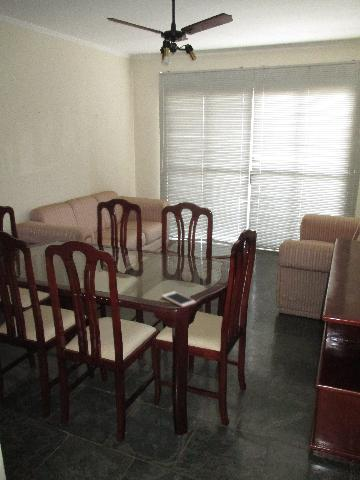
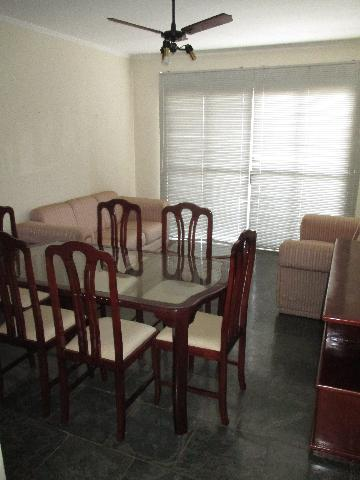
- cell phone [161,290,197,308]
